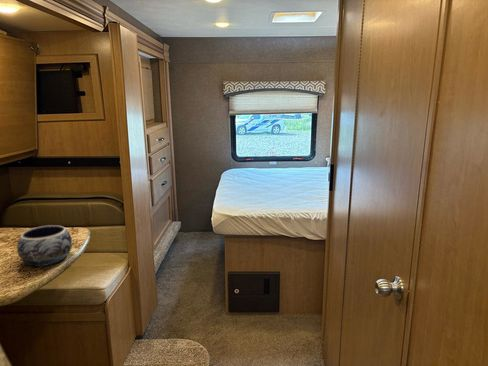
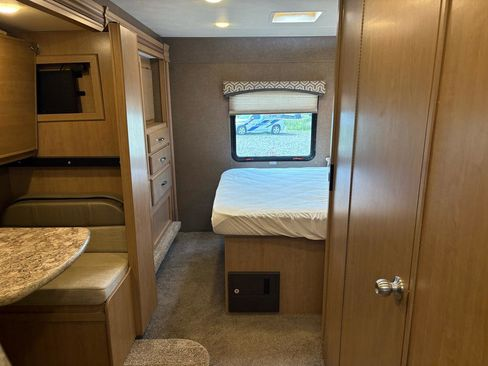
- decorative bowl [16,224,73,268]
